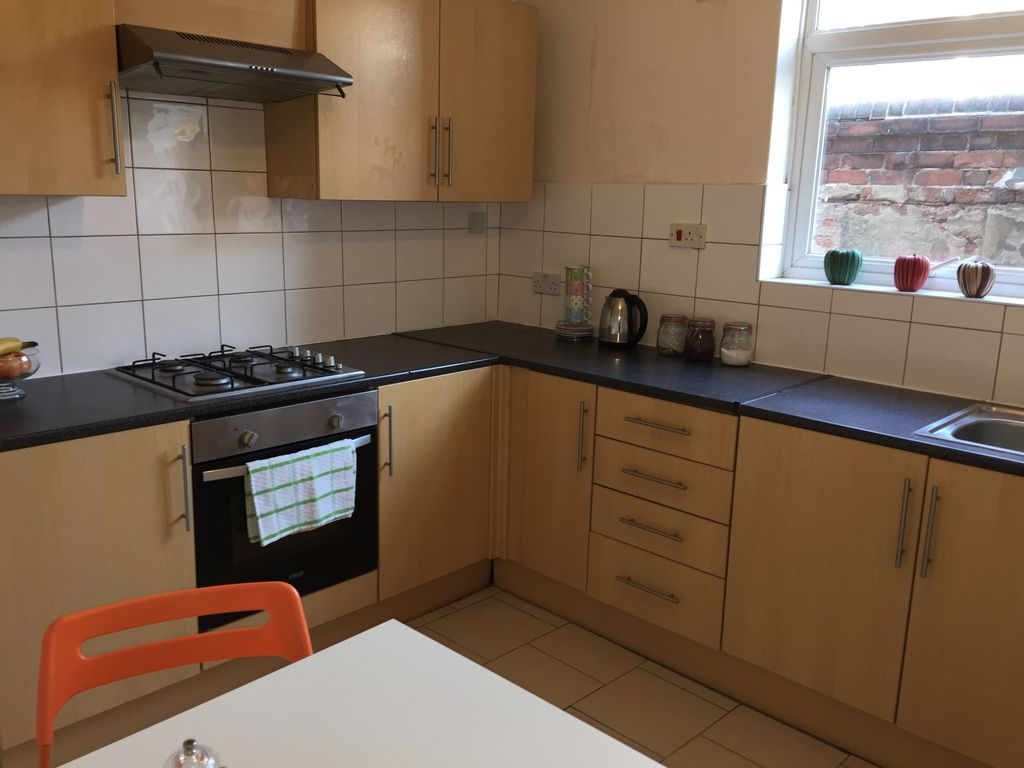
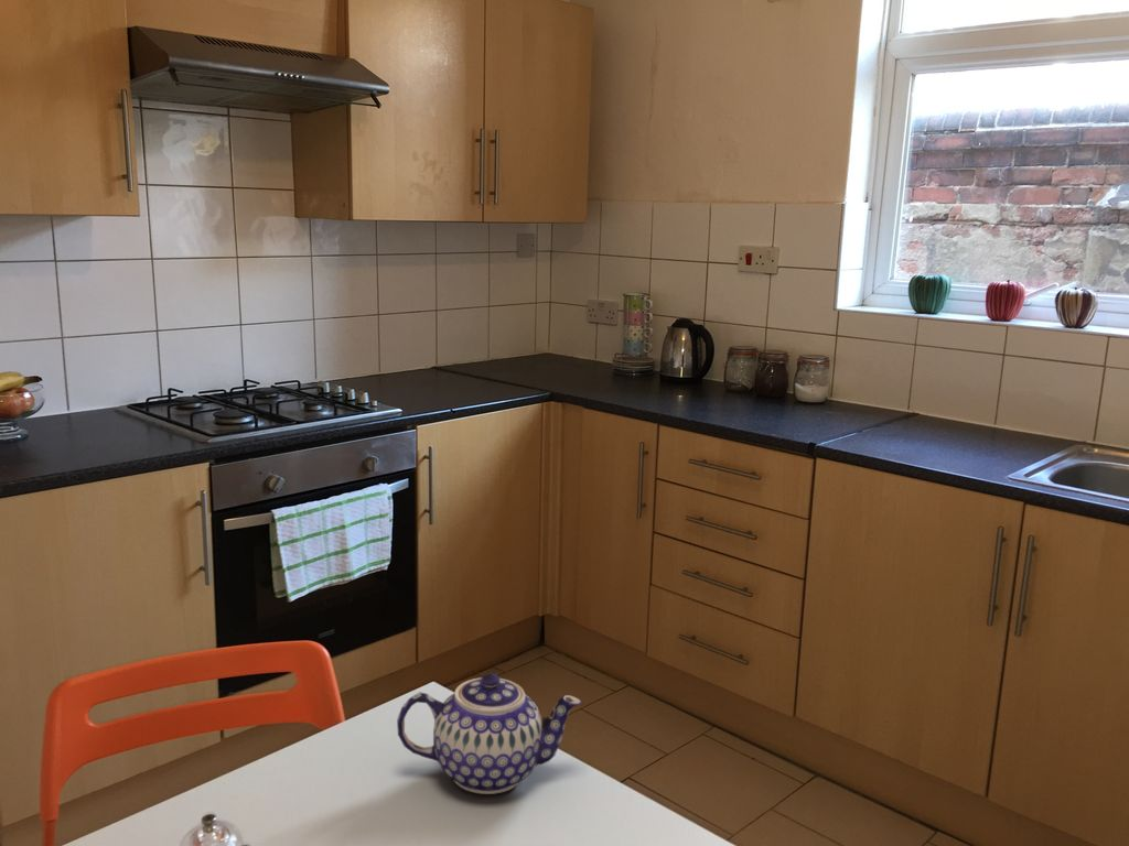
+ teapot [396,672,582,795]
